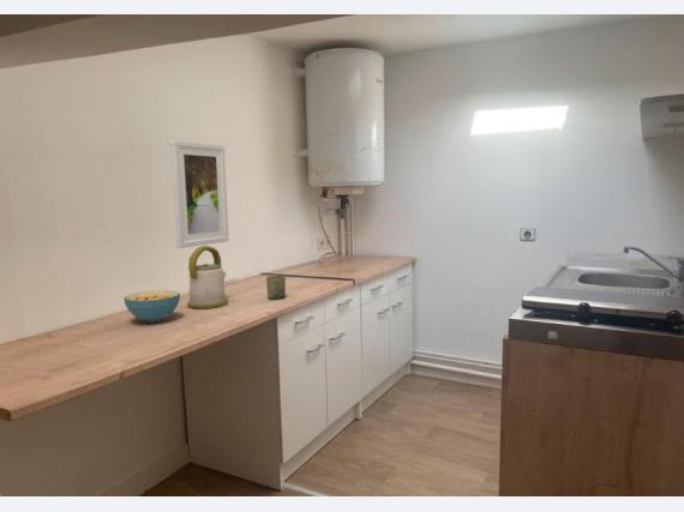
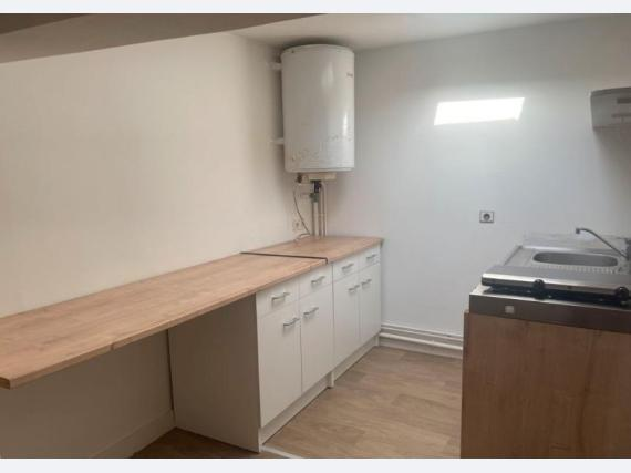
- kettle [186,245,229,309]
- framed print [169,139,230,249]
- cereal bowl [122,289,181,324]
- cup [265,273,287,300]
